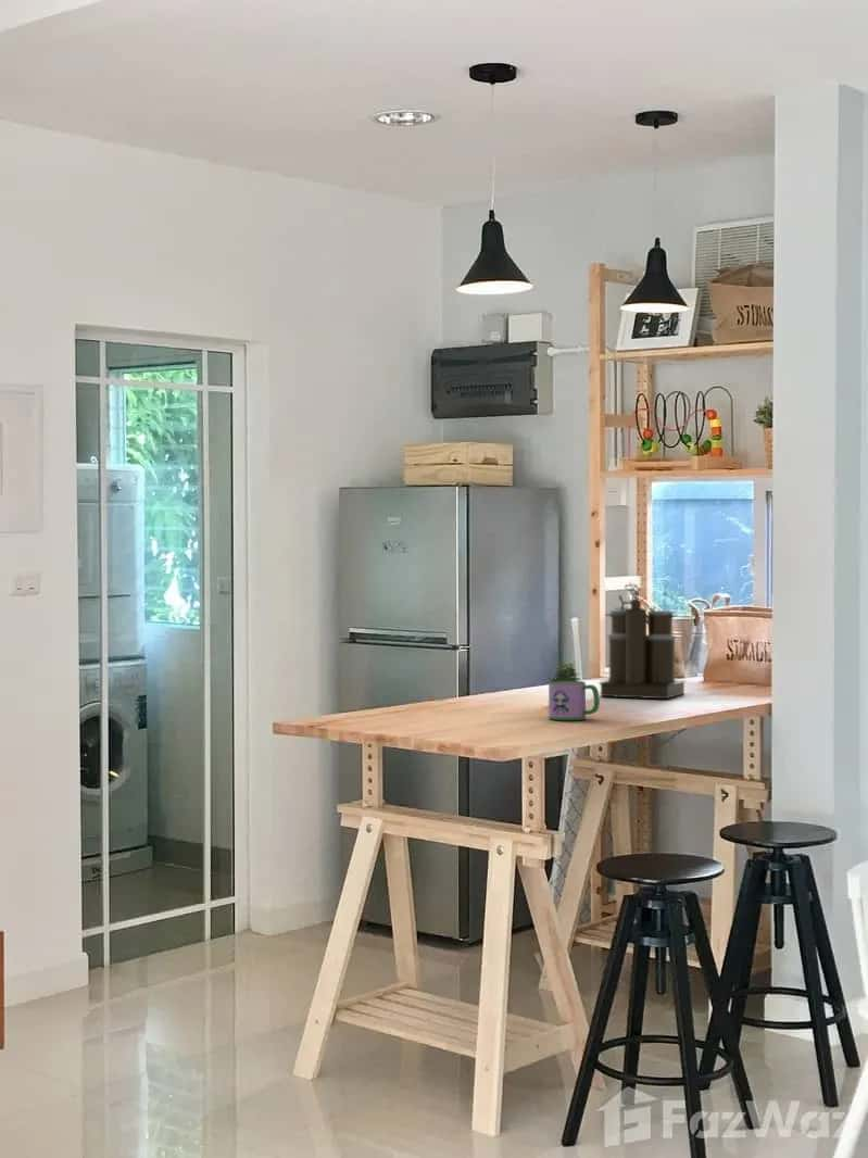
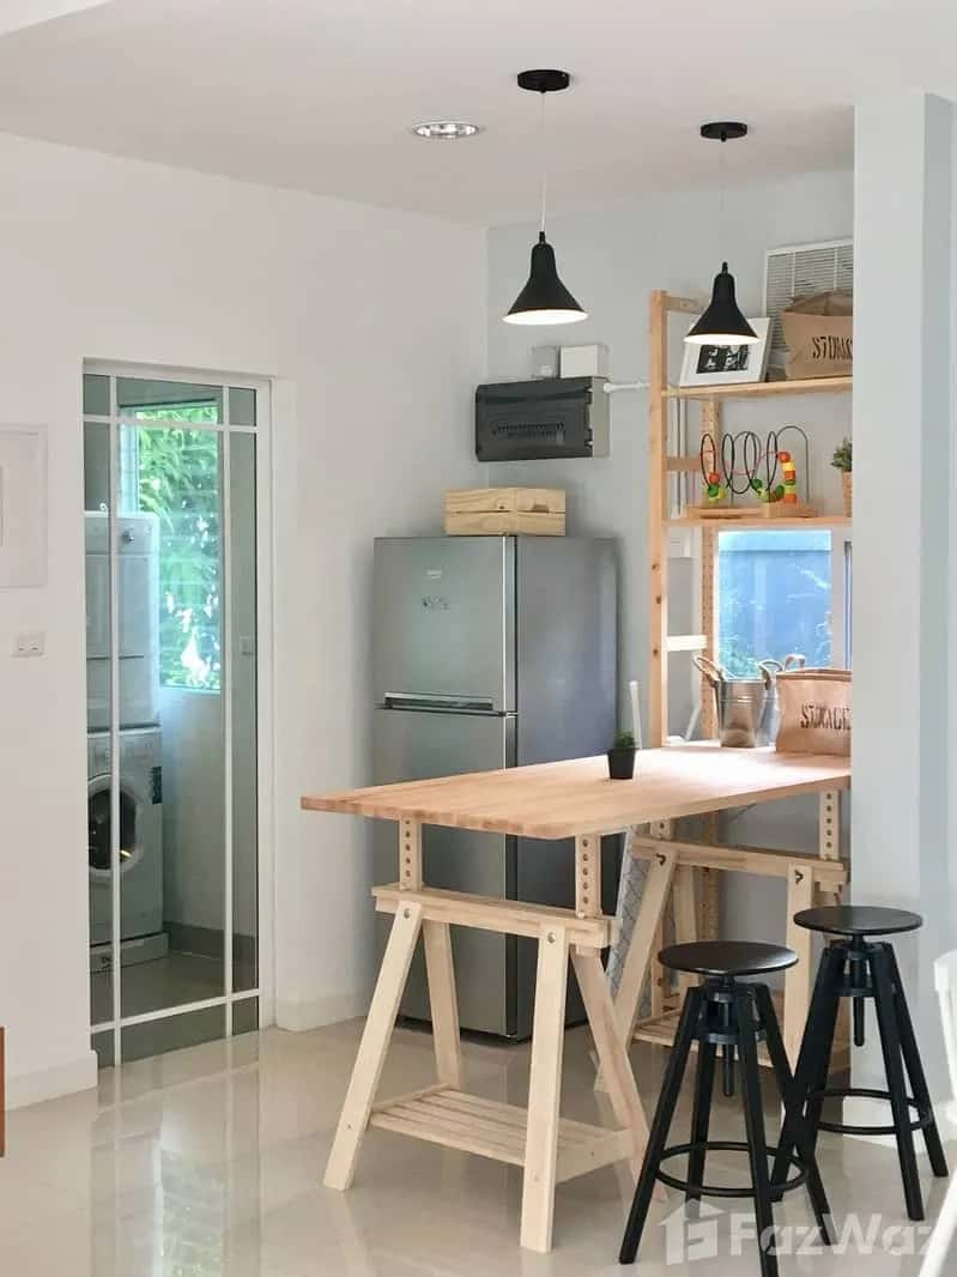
- mug [548,679,601,721]
- coffee maker [597,581,687,700]
